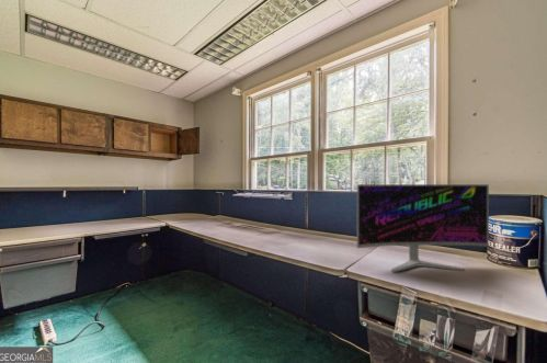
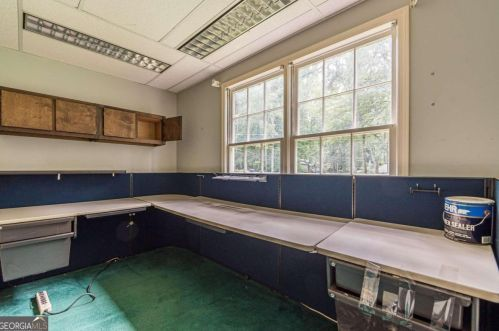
- monitor [356,183,490,273]
